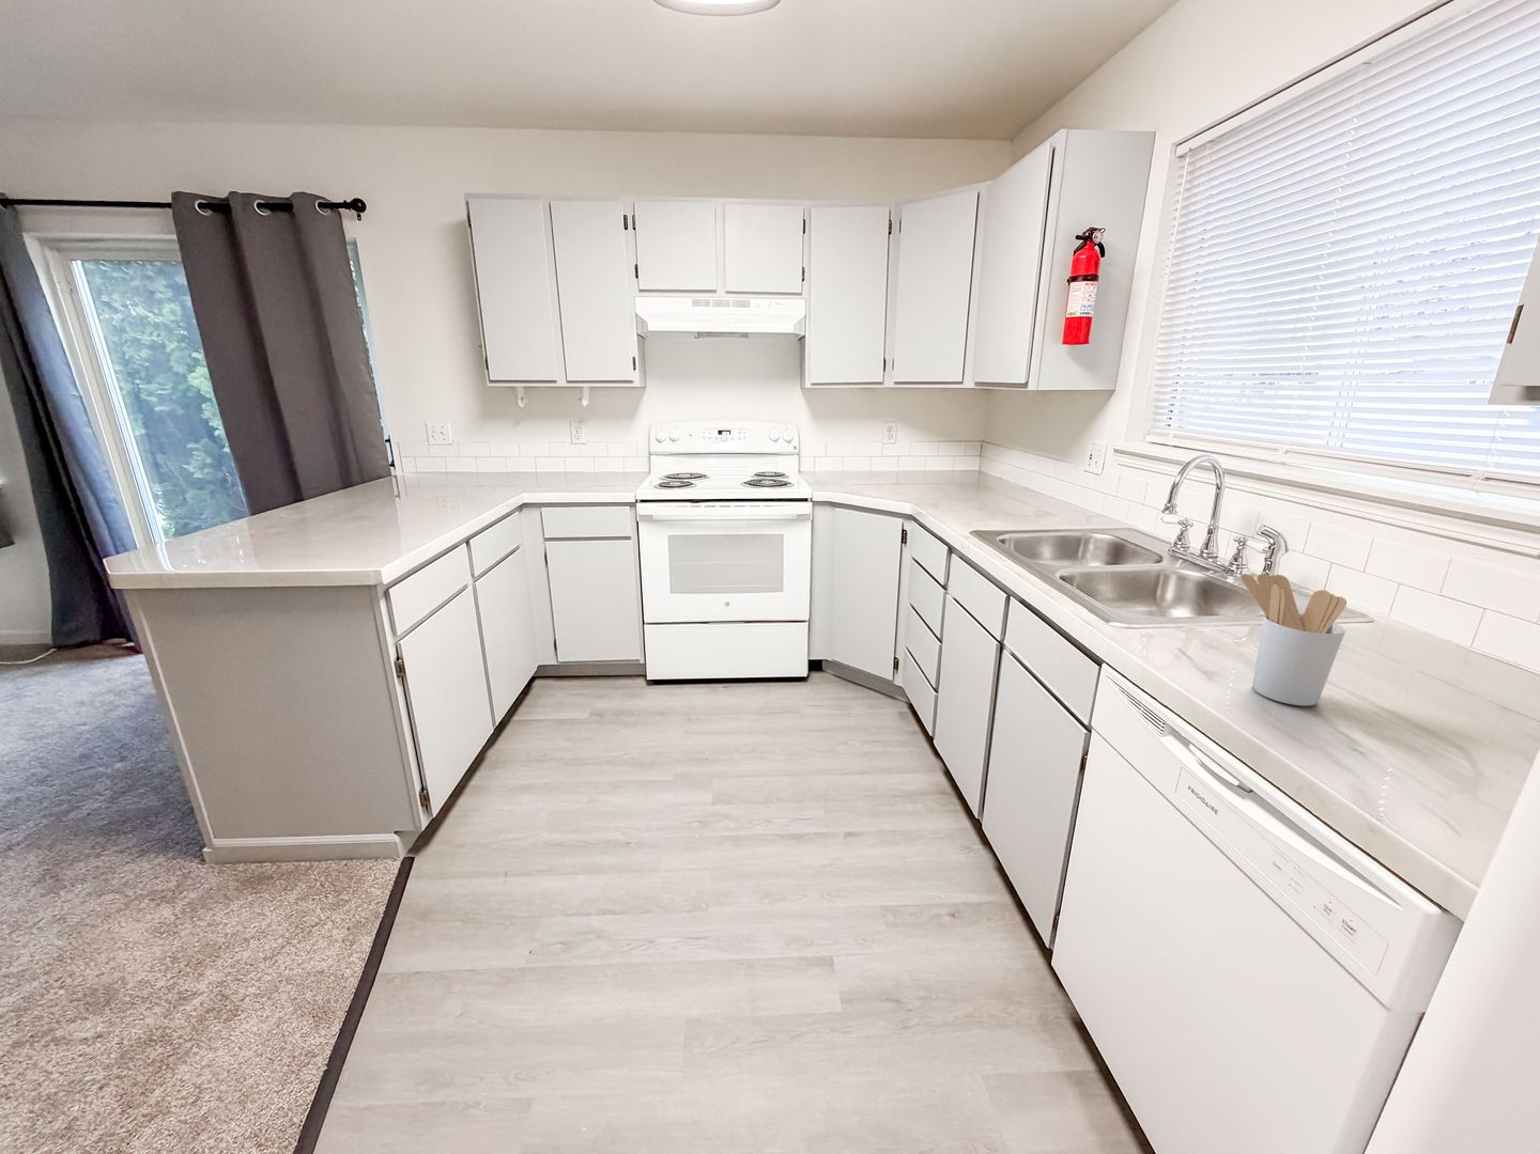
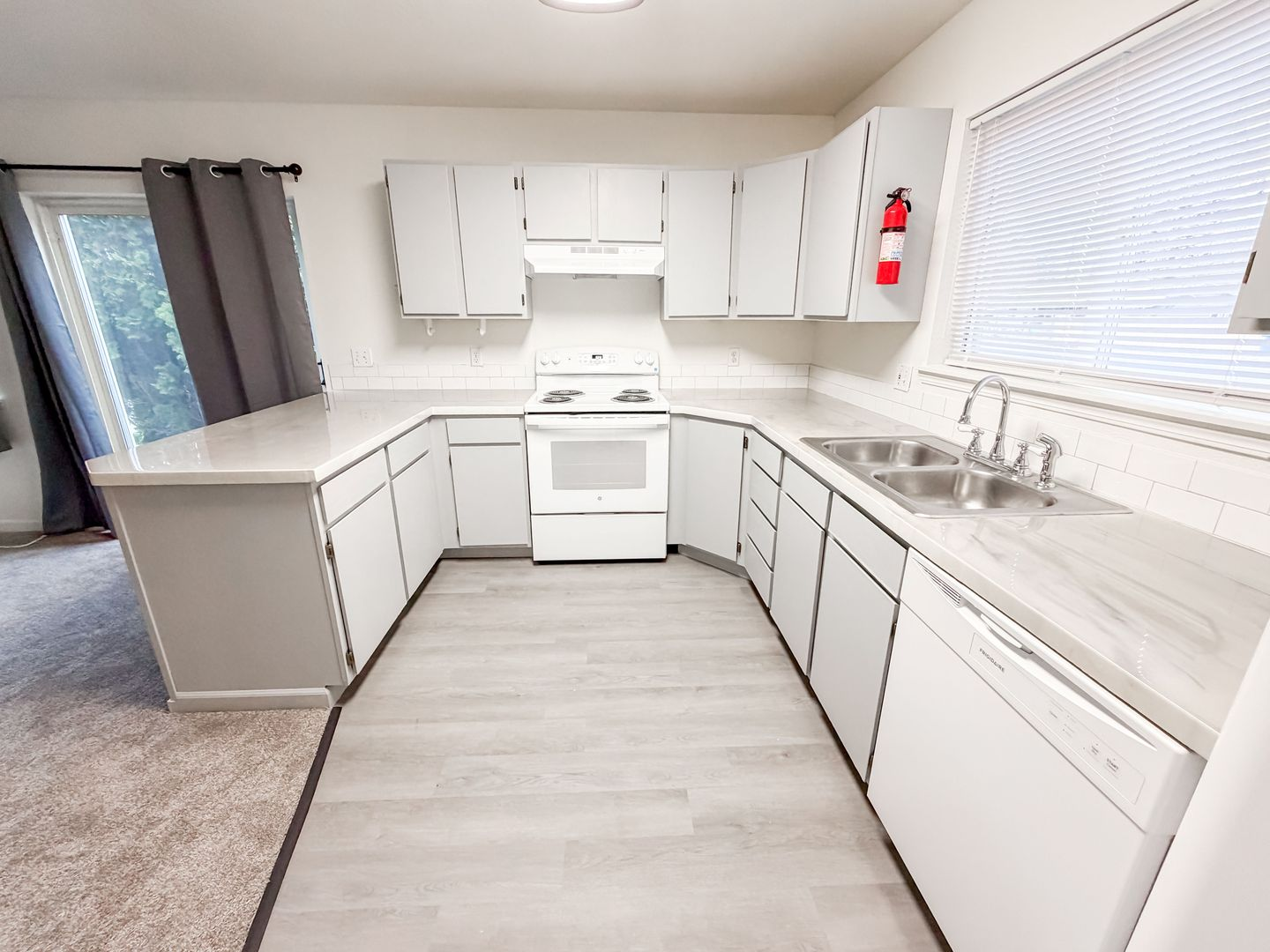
- utensil holder [1239,572,1347,708]
